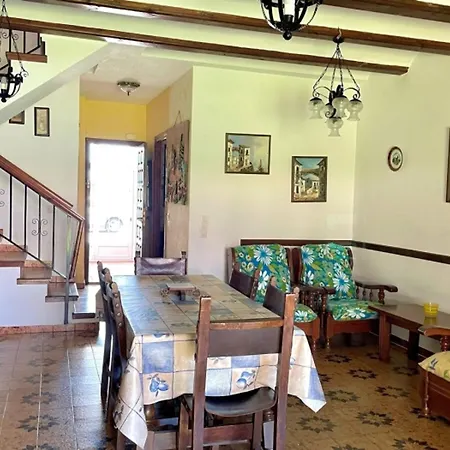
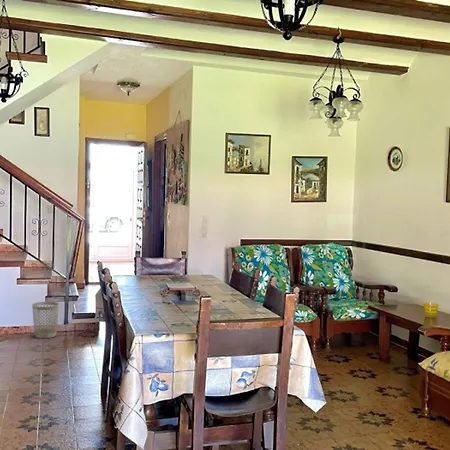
+ wastebasket [31,301,60,339]
